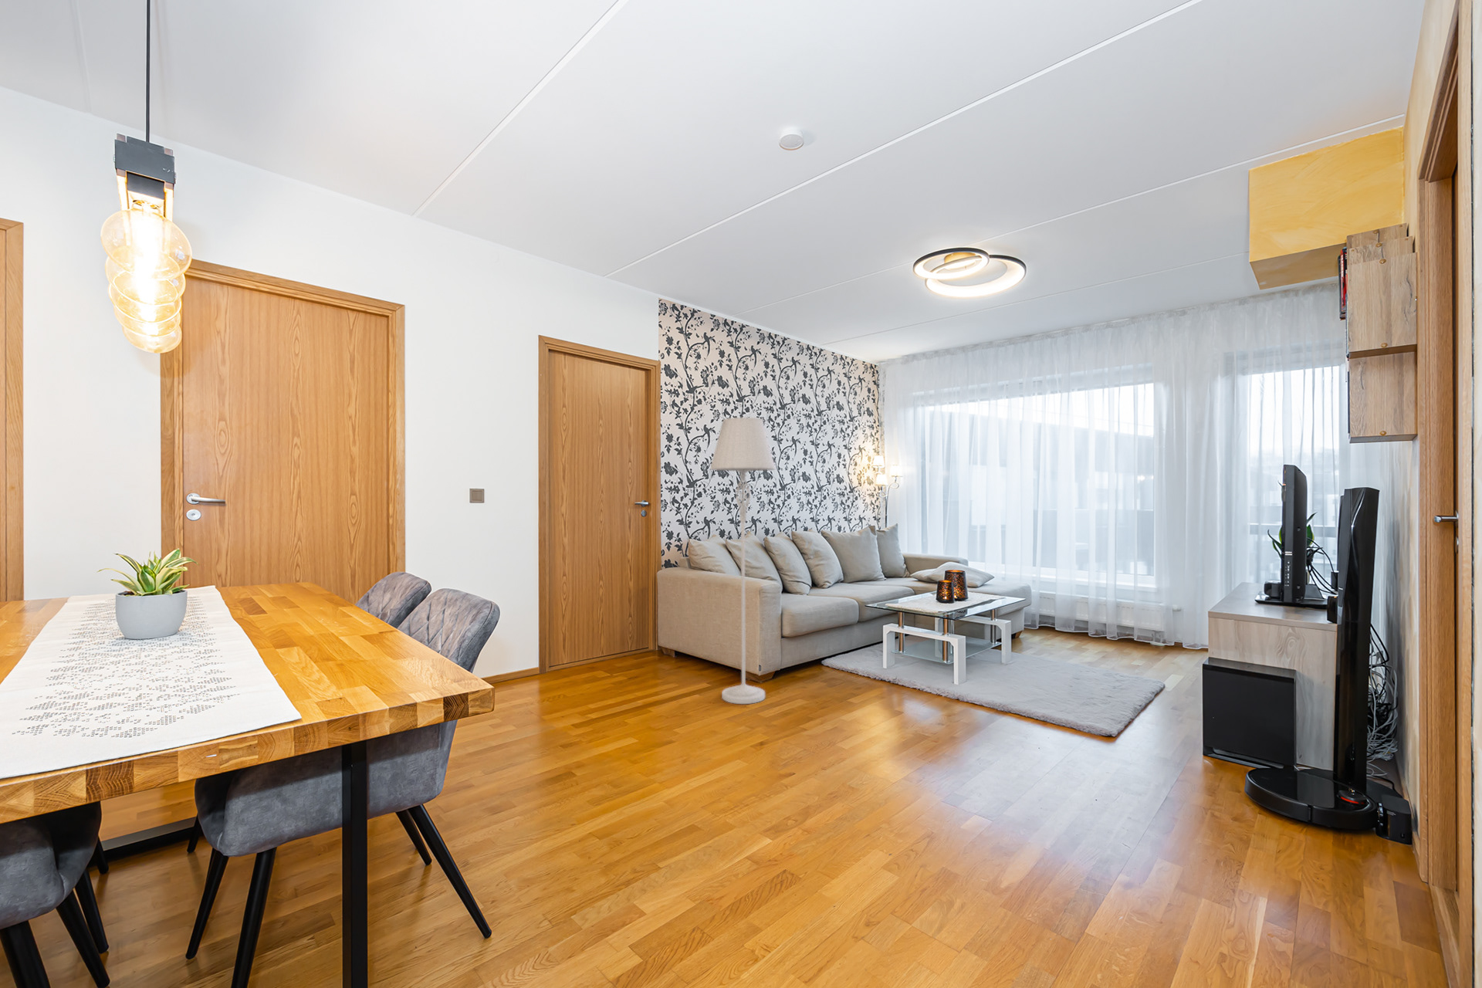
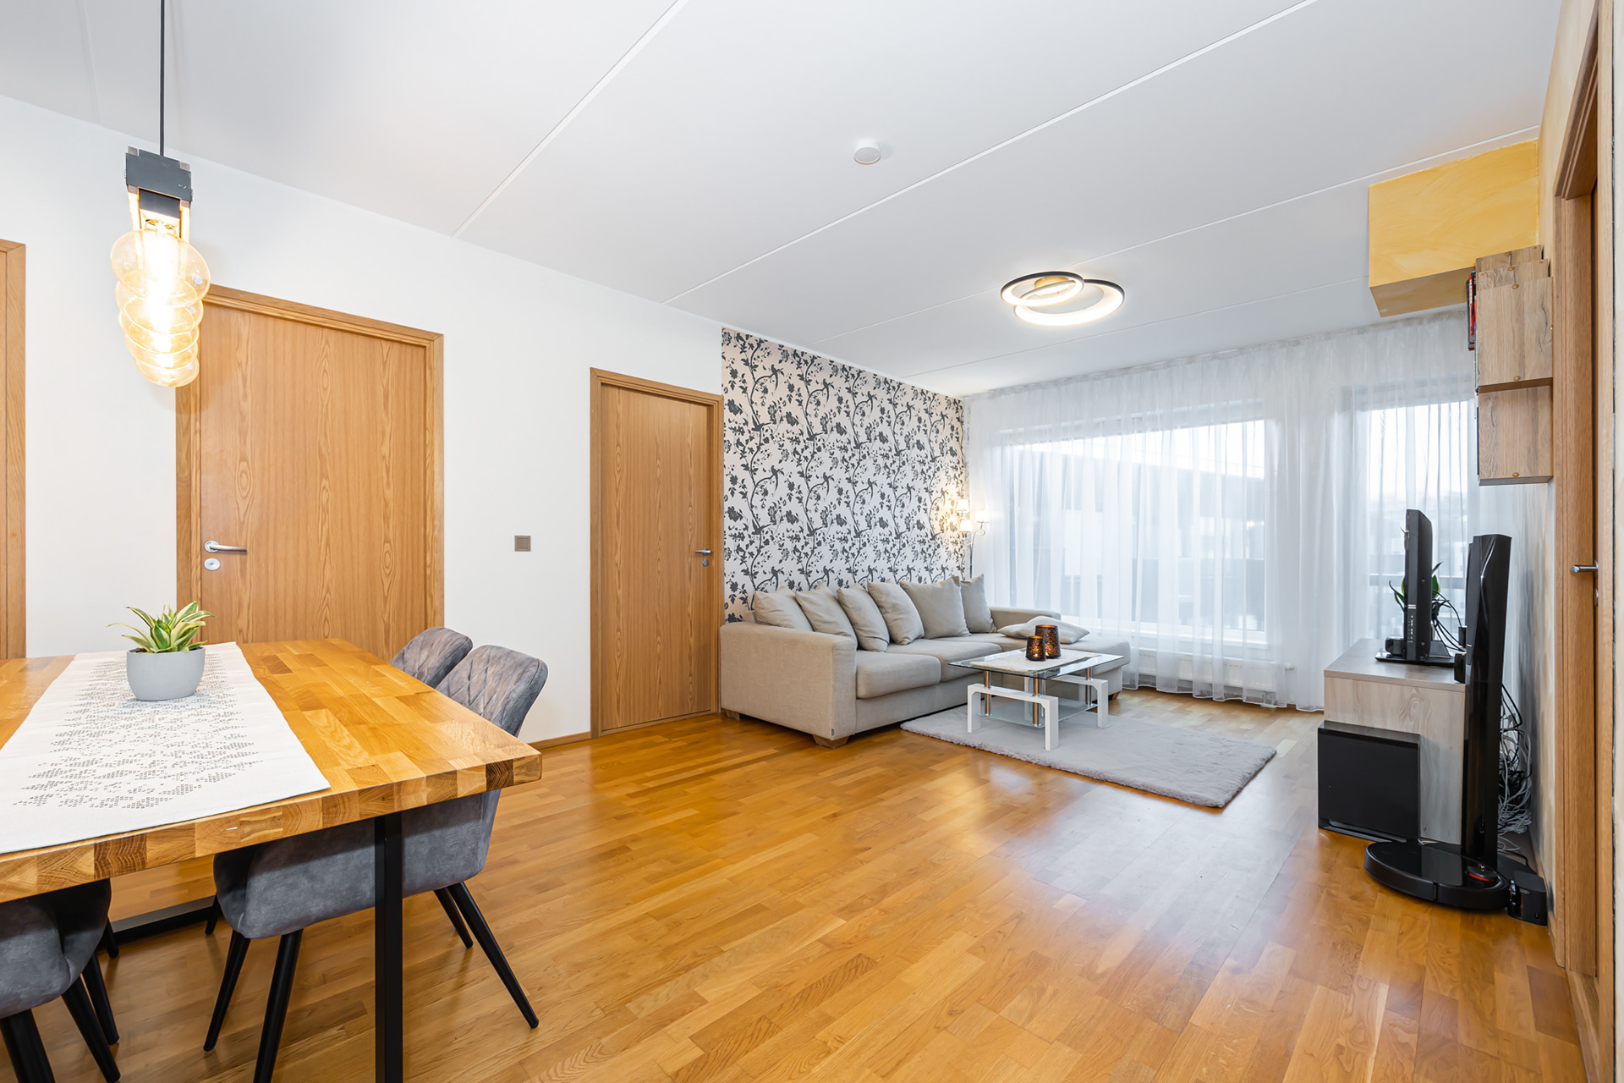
- floor lamp [709,417,776,705]
